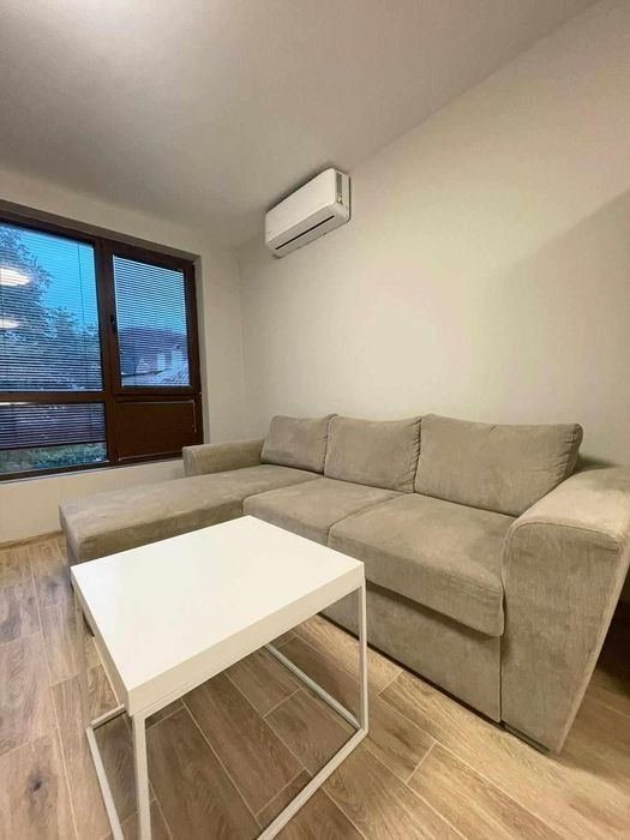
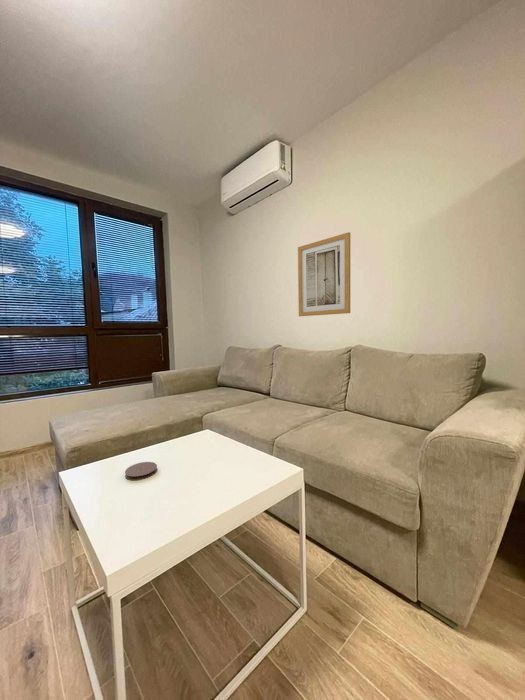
+ coaster [124,461,158,481]
+ wall art [297,231,351,317]
